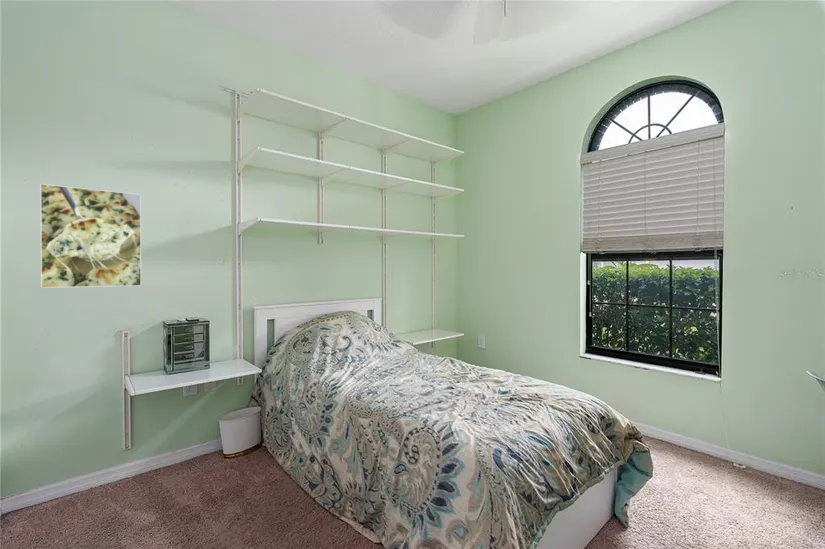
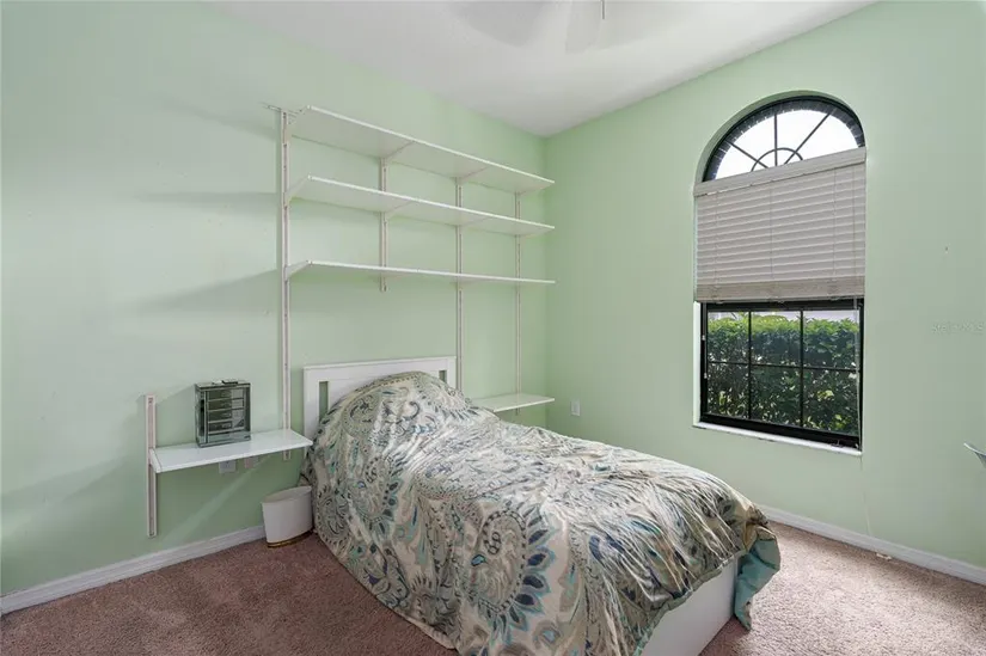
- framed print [39,183,142,289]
